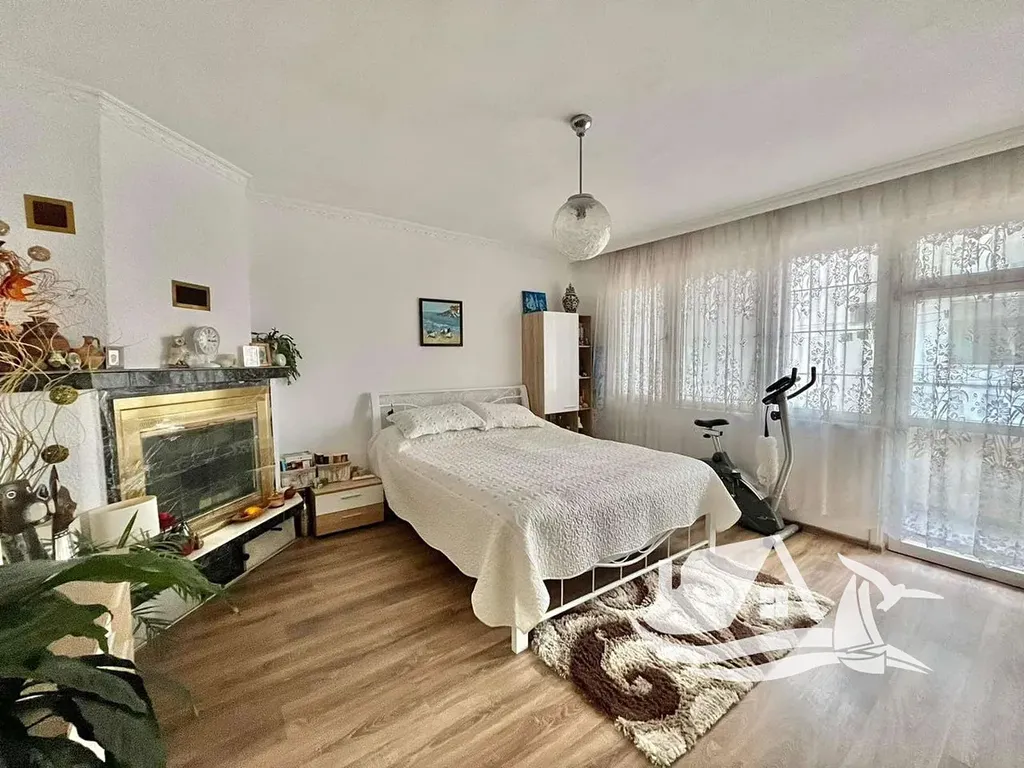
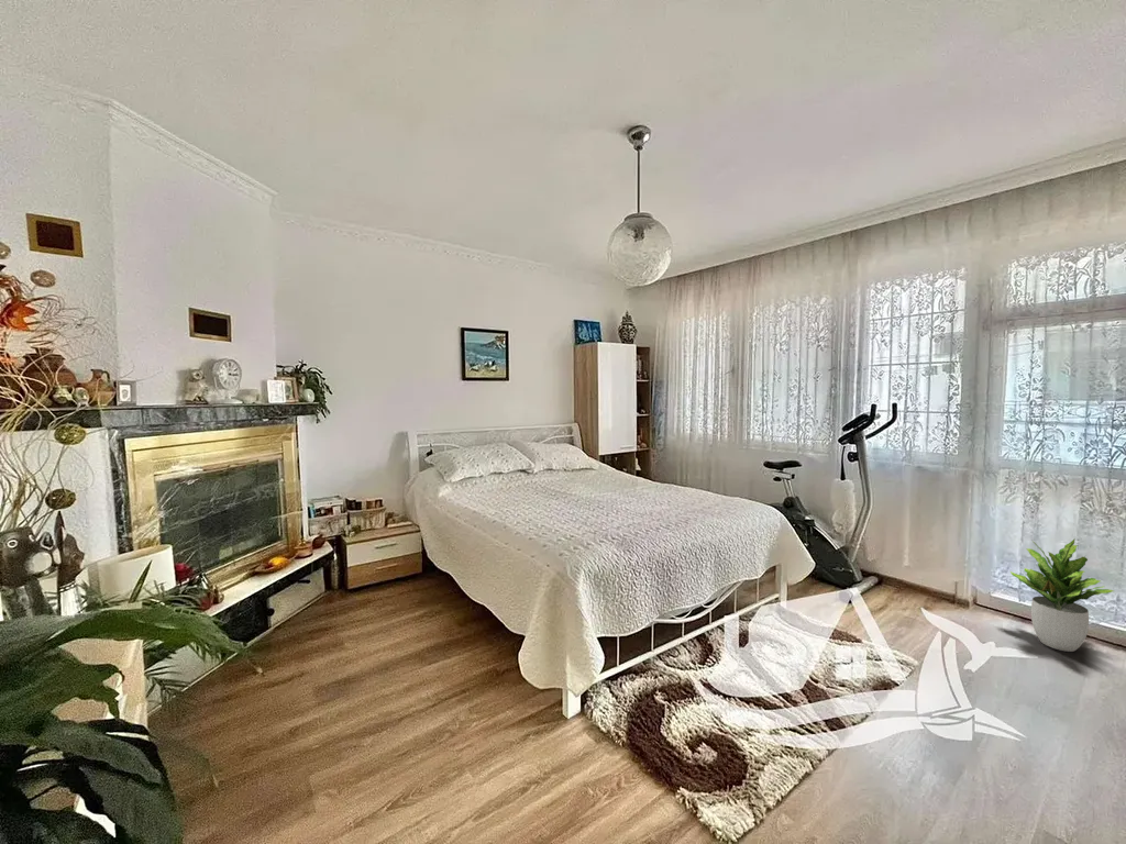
+ potted plant [1009,537,1115,653]
